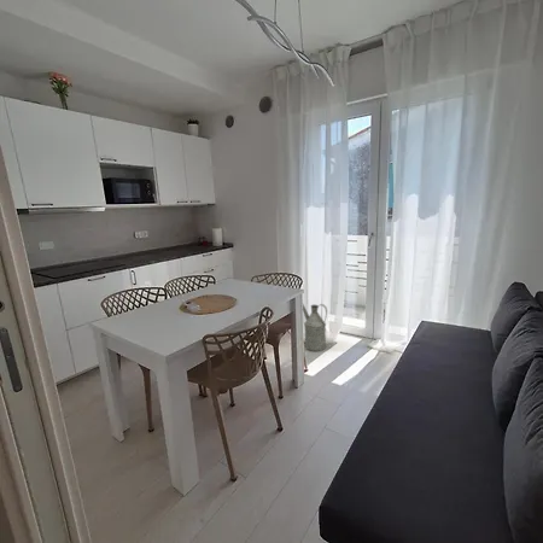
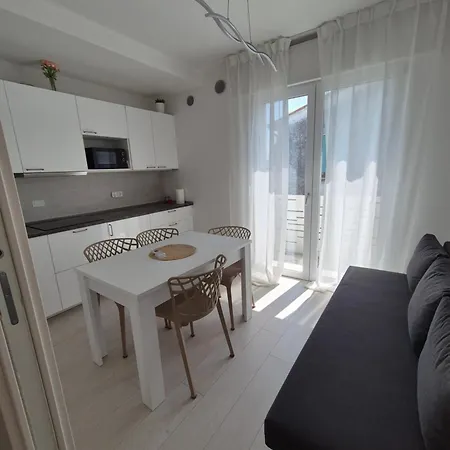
- watering can [302,303,328,352]
